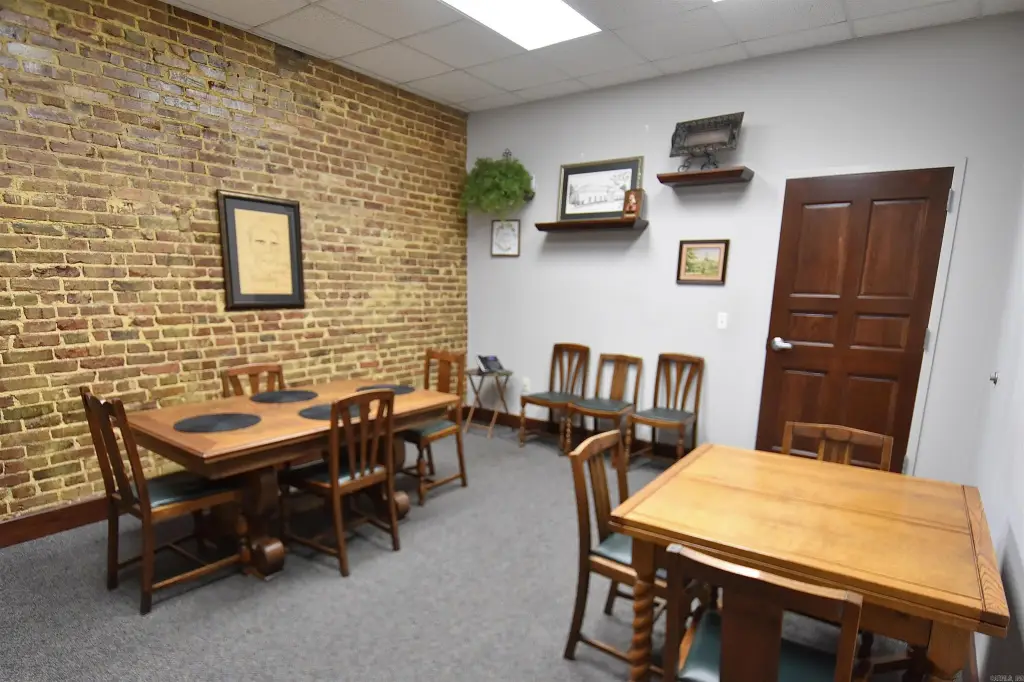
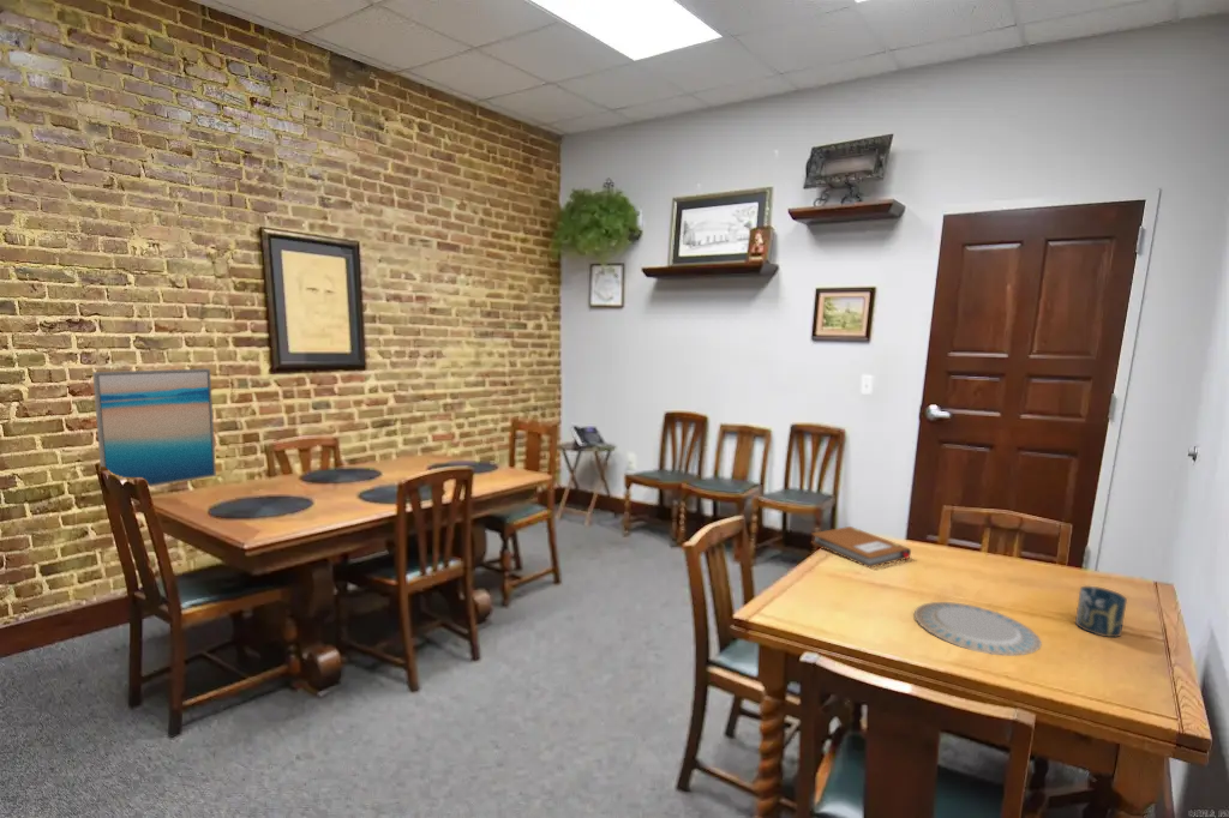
+ wall art [91,367,217,488]
+ notebook [810,525,912,569]
+ chinaware [913,601,1043,657]
+ cup [1074,585,1128,638]
